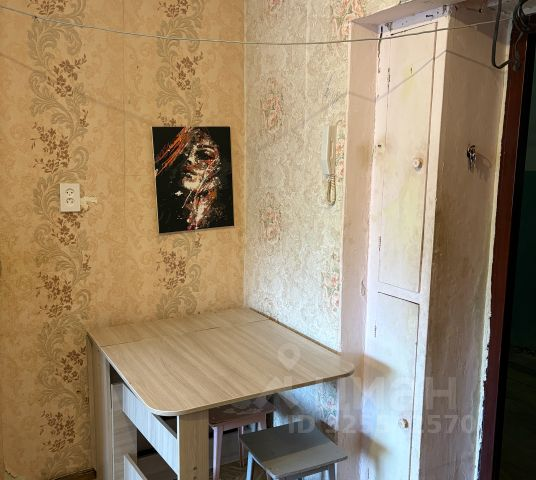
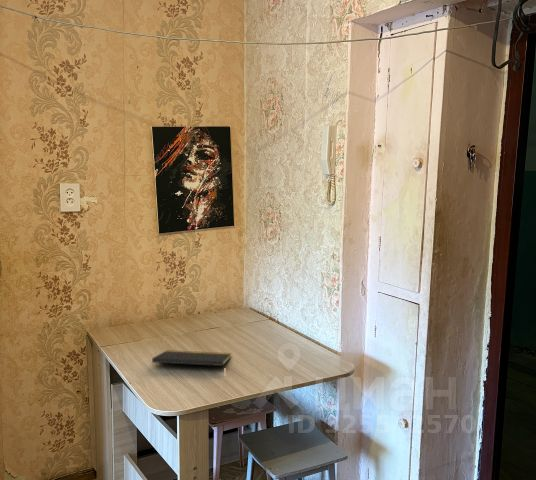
+ notepad [151,349,232,367]
